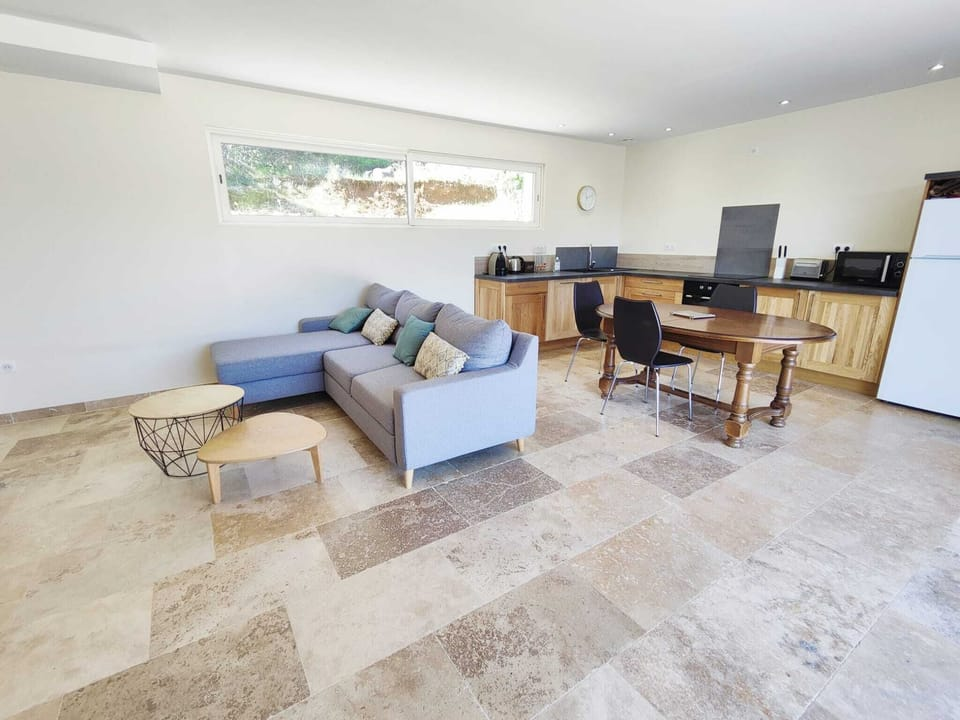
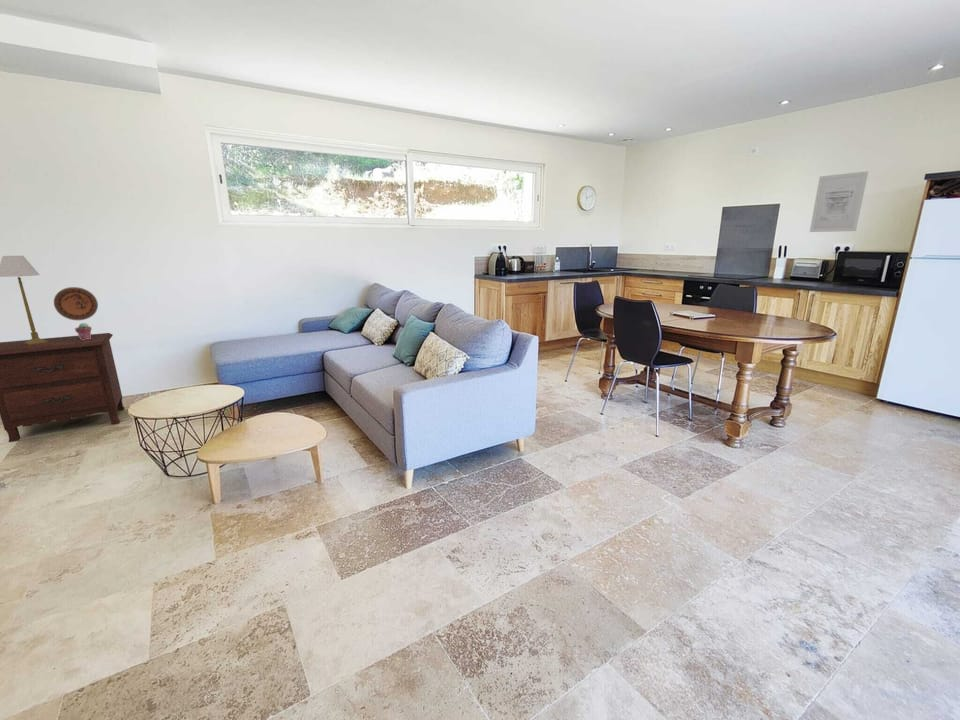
+ decorative plate [53,286,99,321]
+ table lamp [0,255,48,345]
+ wall art [809,170,869,233]
+ nightstand [0,332,126,443]
+ potted succulent [74,322,93,340]
